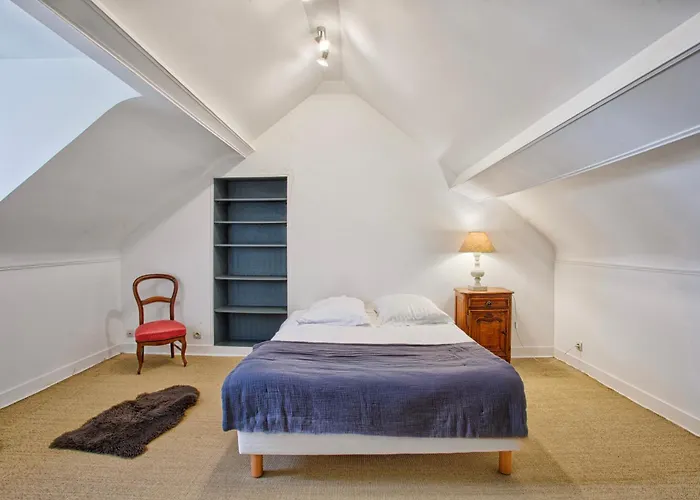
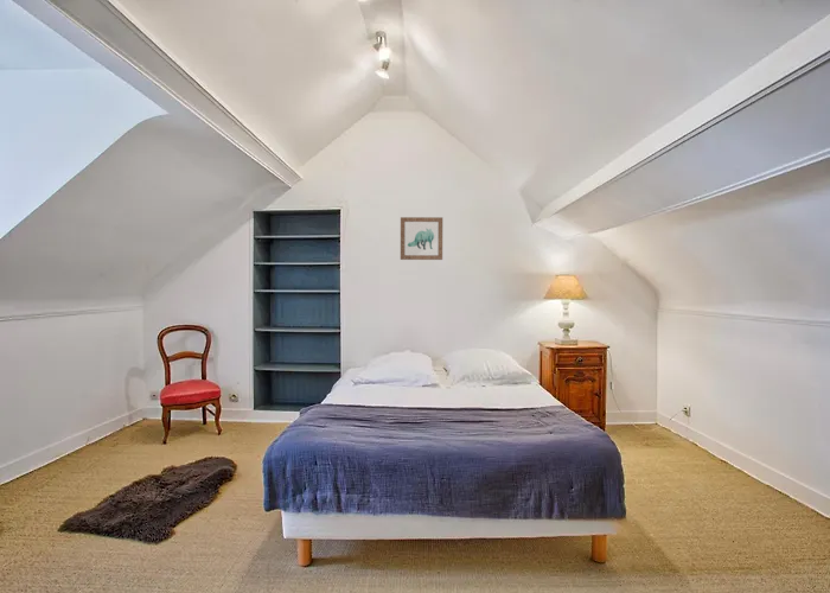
+ wall art [400,216,443,261]
